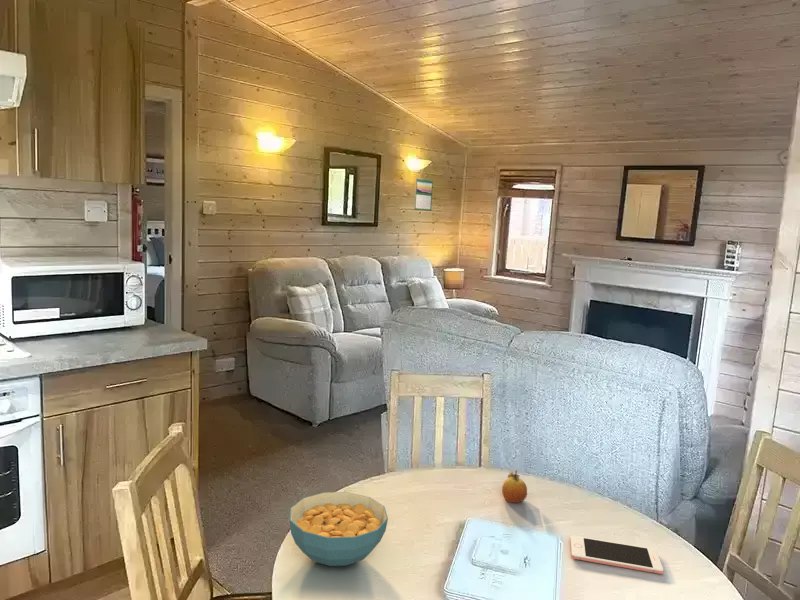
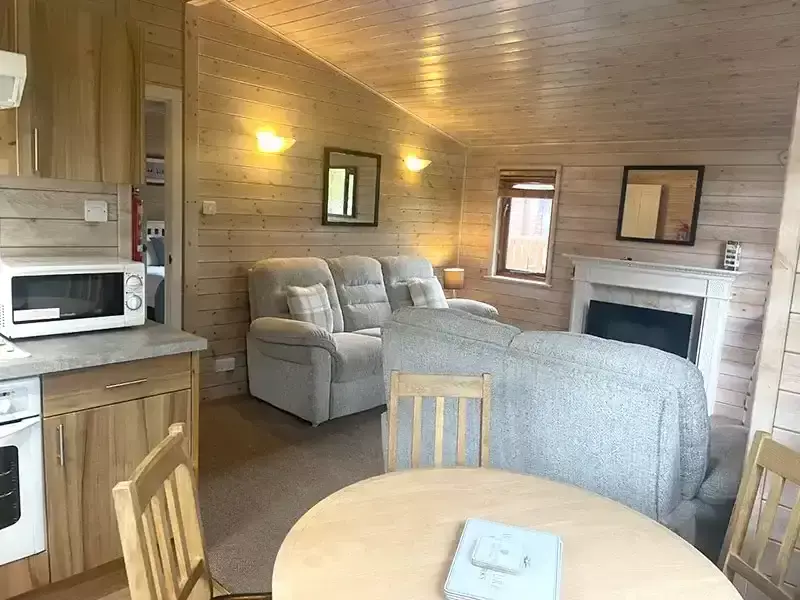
- cell phone [569,535,664,575]
- calendar [413,177,434,212]
- fruit [501,469,528,504]
- cereal bowl [289,491,389,567]
